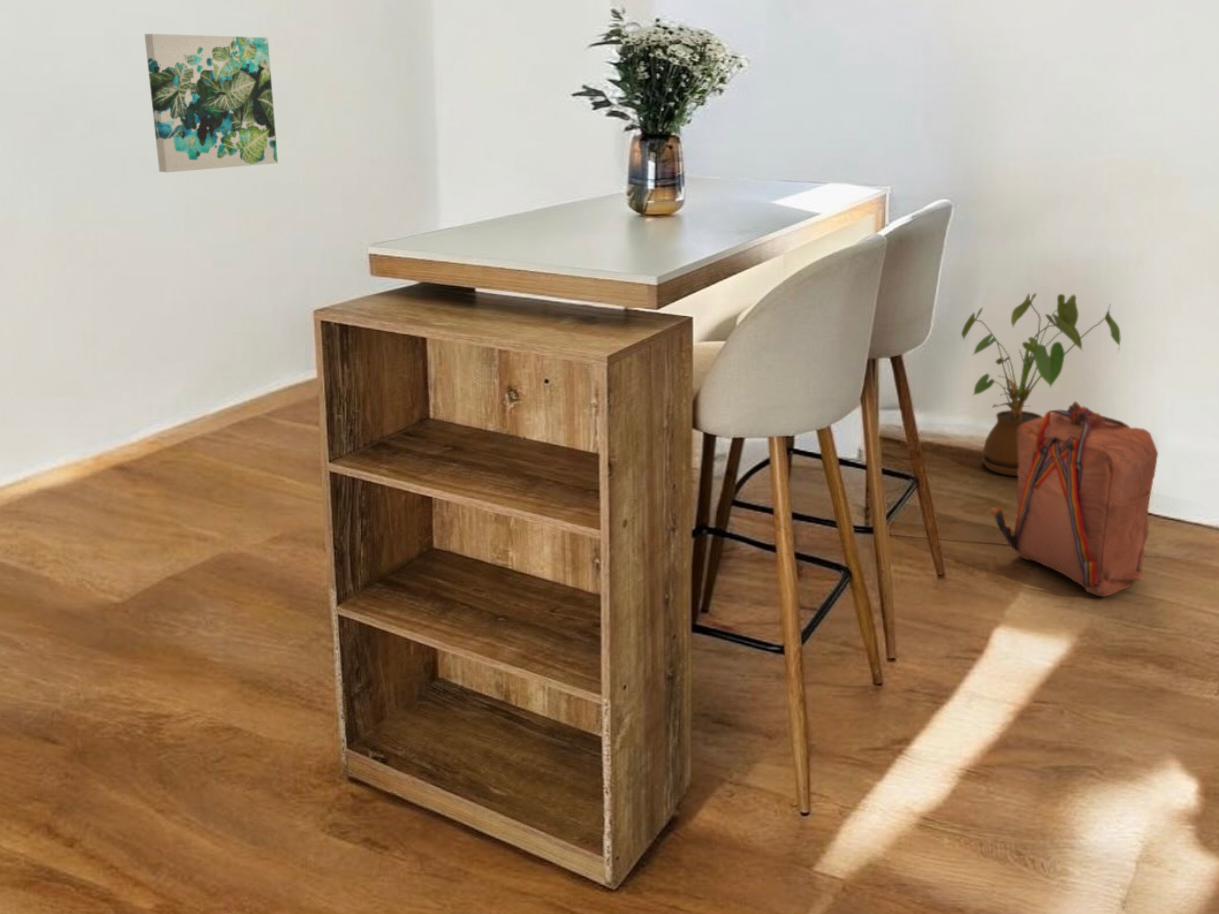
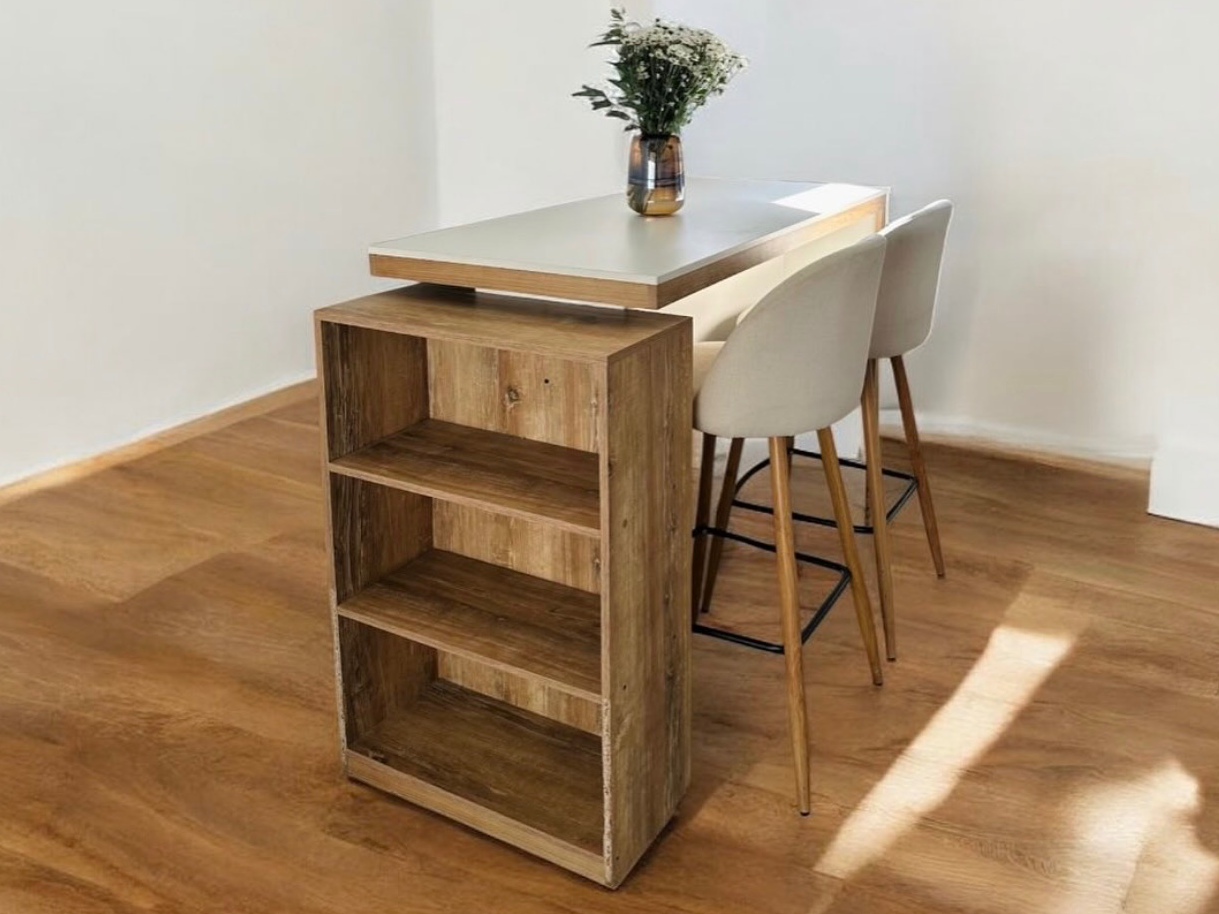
- backpack [992,400,1159,598]
- wall art [144,33,279,173]
- house plant [960,292,1122,477]
